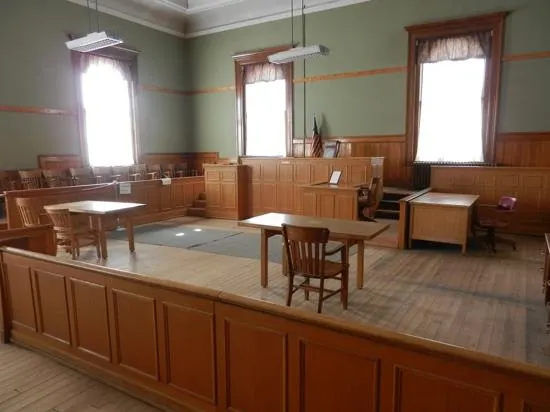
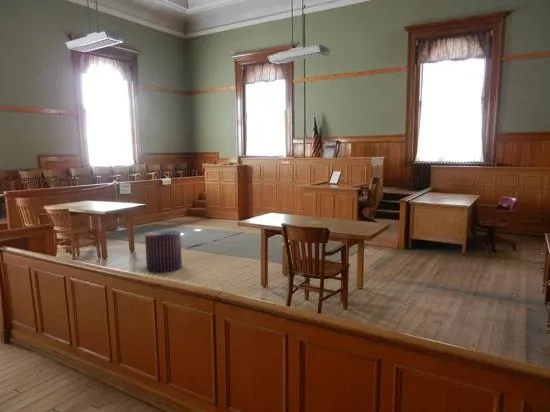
+ stool [144,230,183,273]
